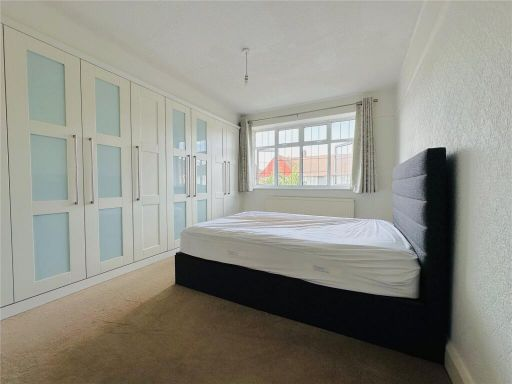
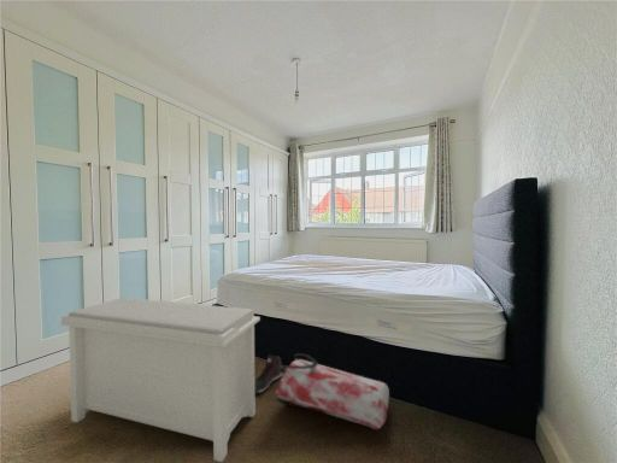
+ sneaker [254,353,283,394]
+ bench [60,297,262,463]
+ bag [274,352,390,430]
